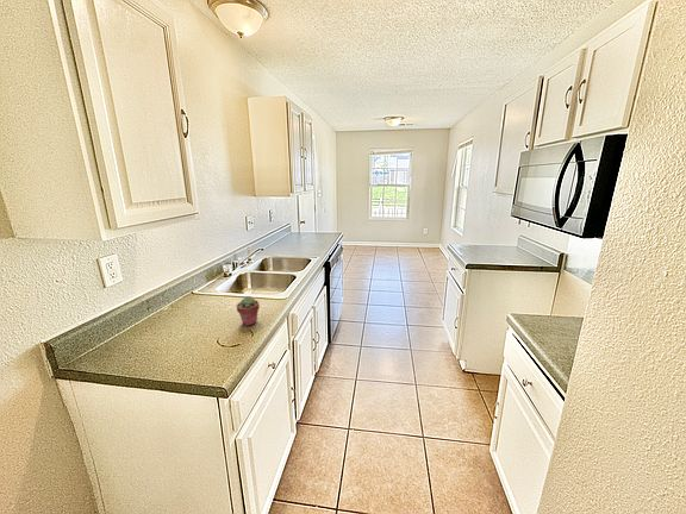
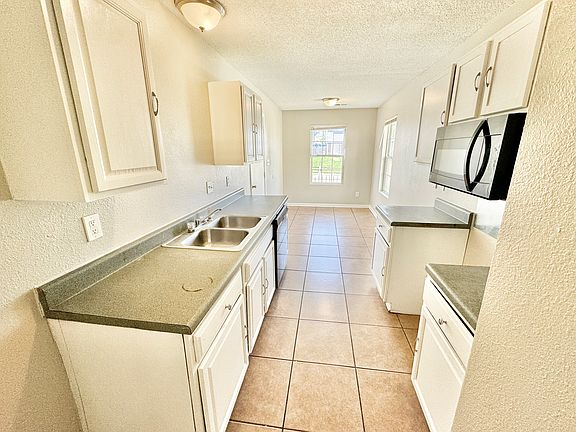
- potted succulent [236,295,261,327]
